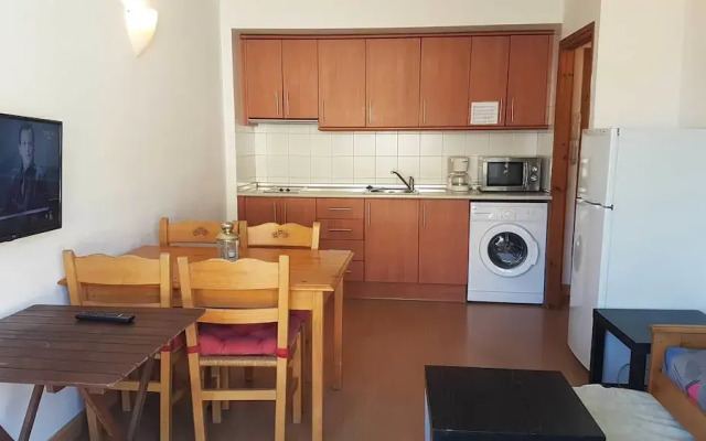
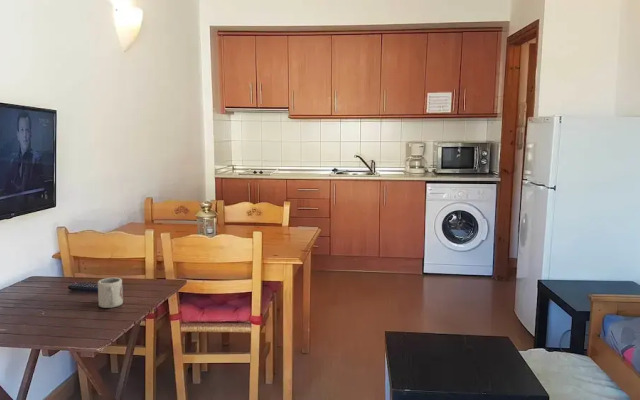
+ cup [97,277,124,309]
